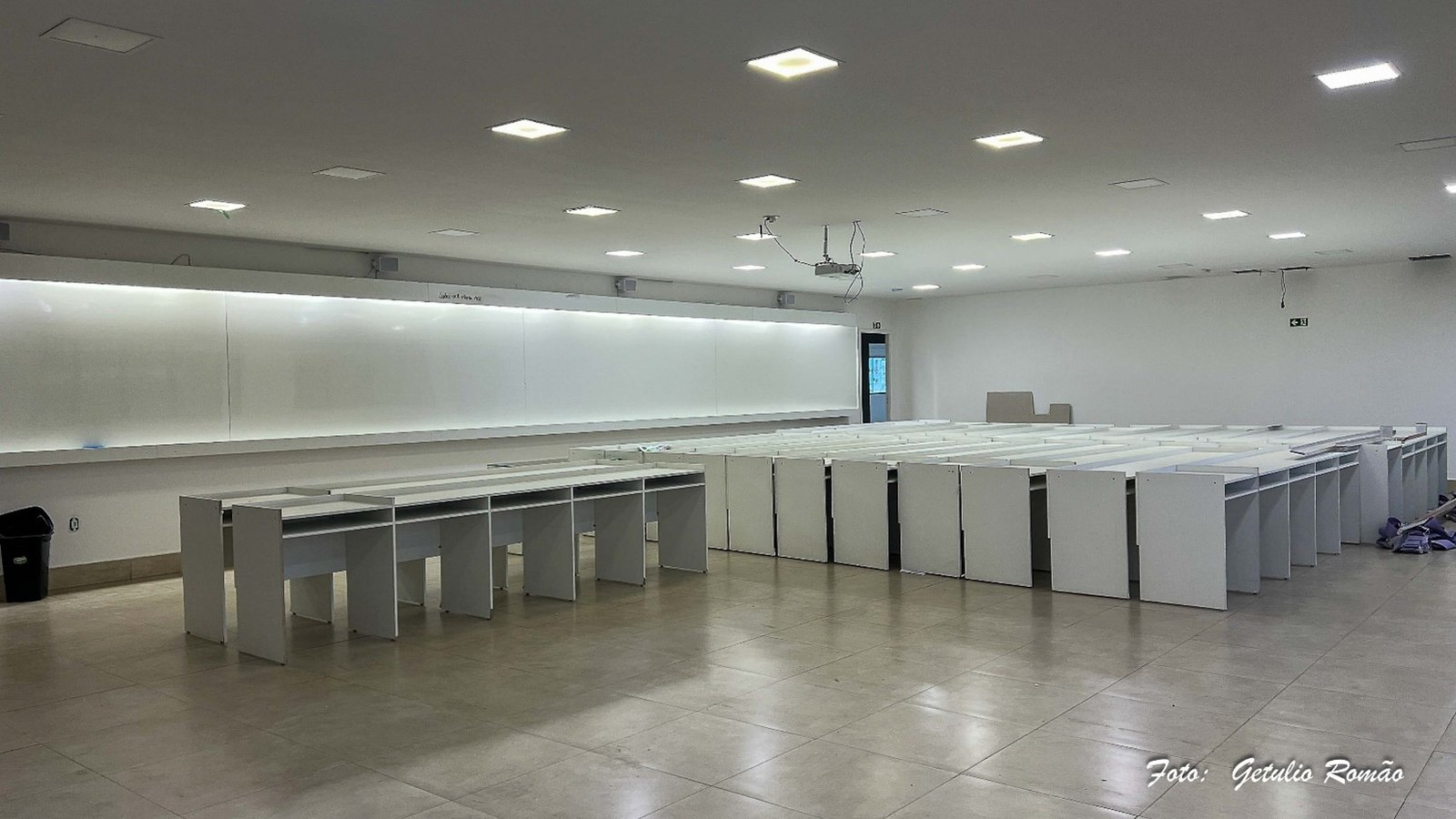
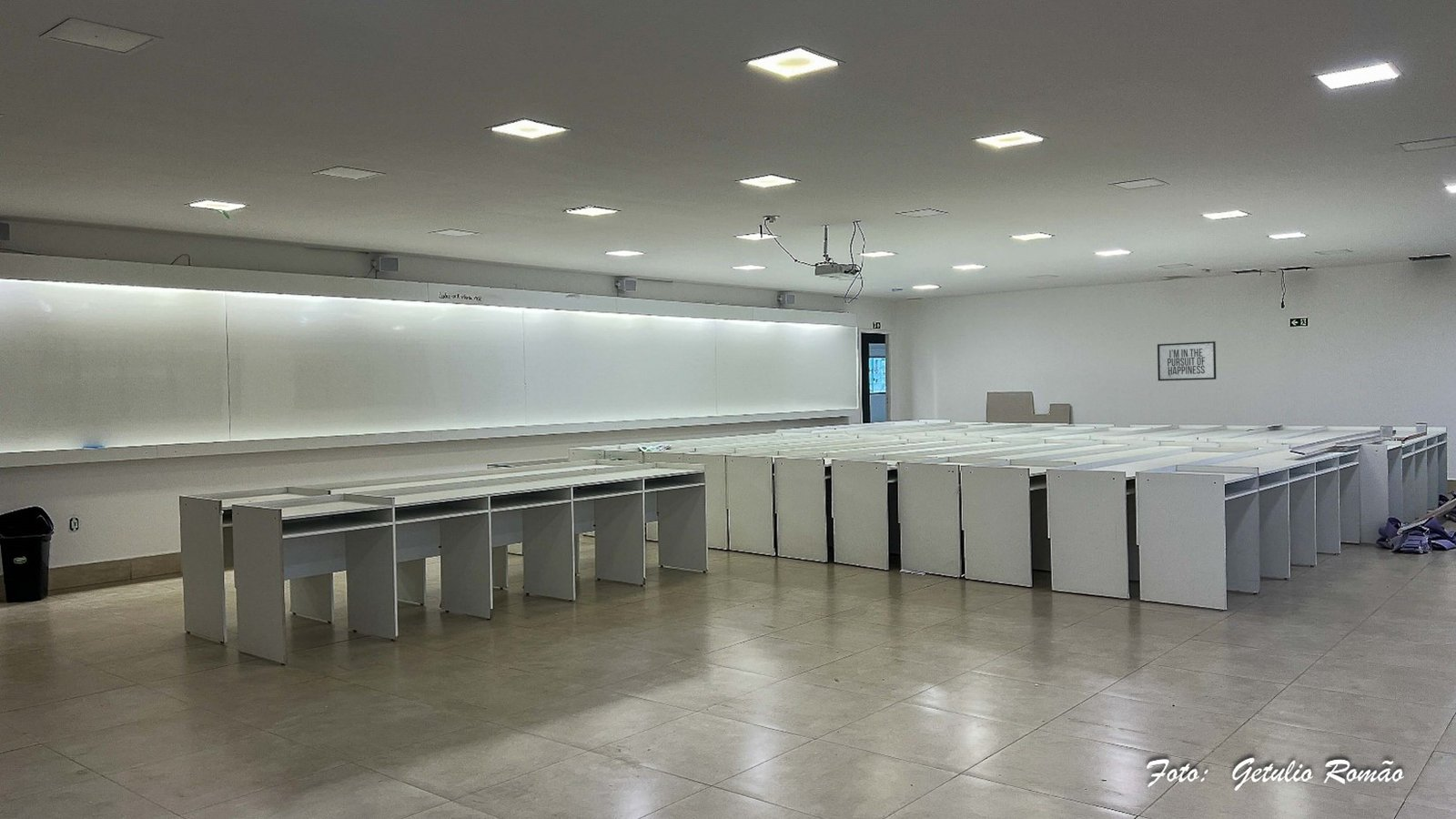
+ mirror [1157,340,1217,382]
